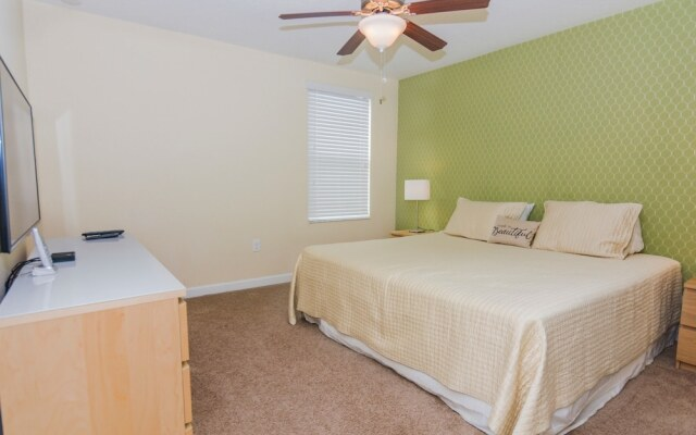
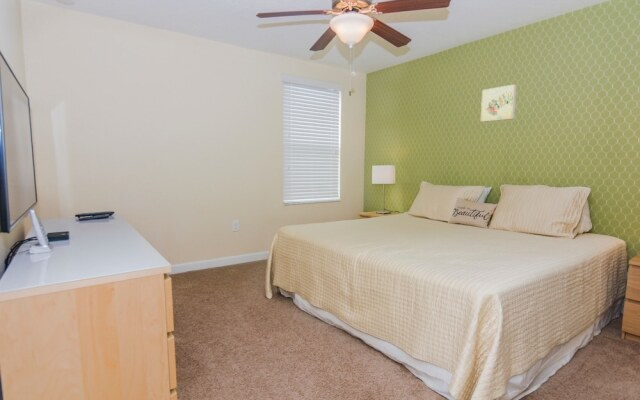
+ wall art [480,84,517,123]
